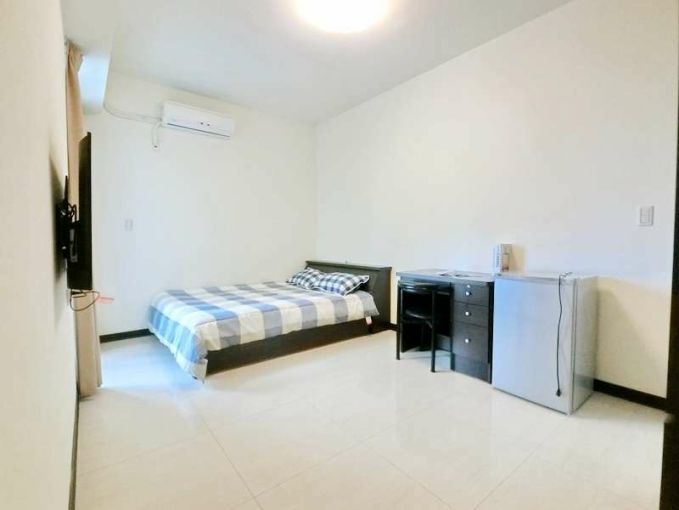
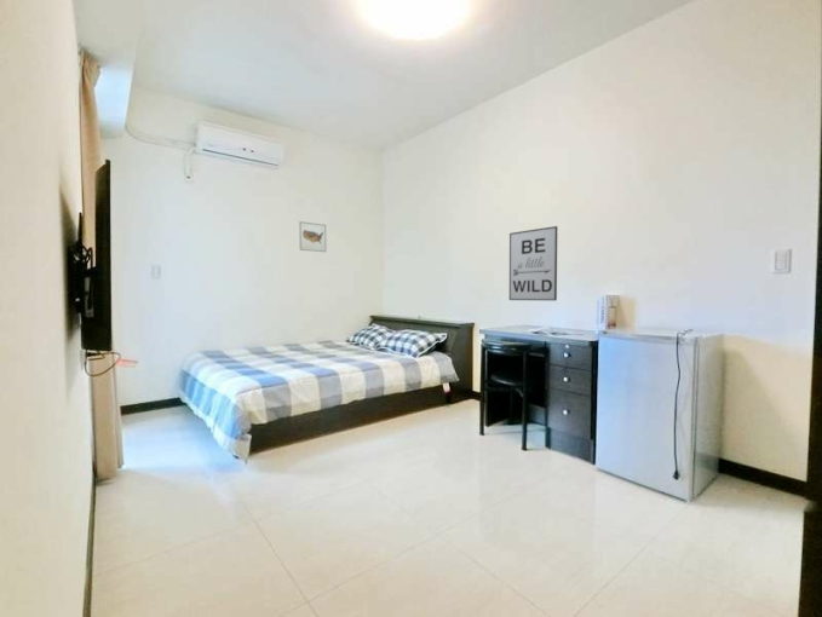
+ wall art [298,220,327,253]
+ wall art [508,225,558,301]
